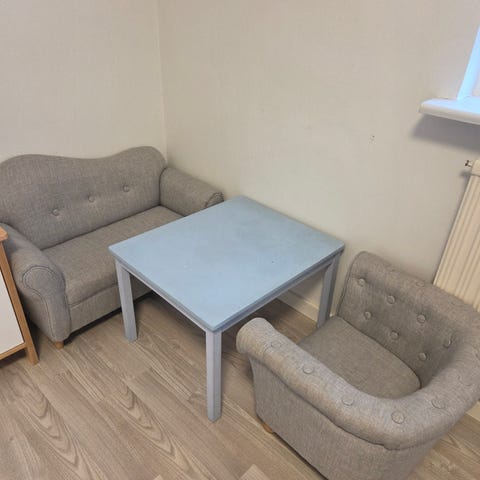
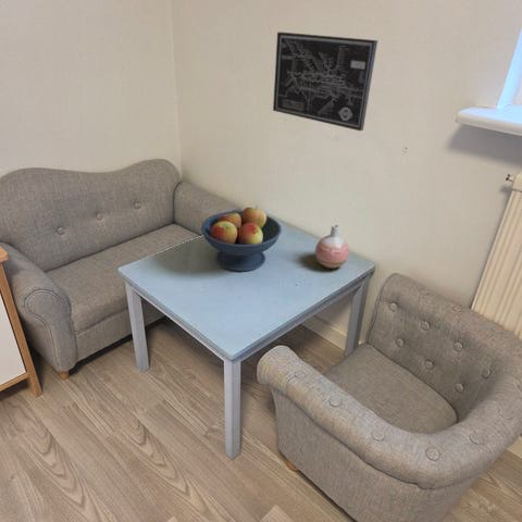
+ fruit bowl [200,204,283,272]
+ wall art [272,32,378,132]
+ vase [314,223,350,270]
